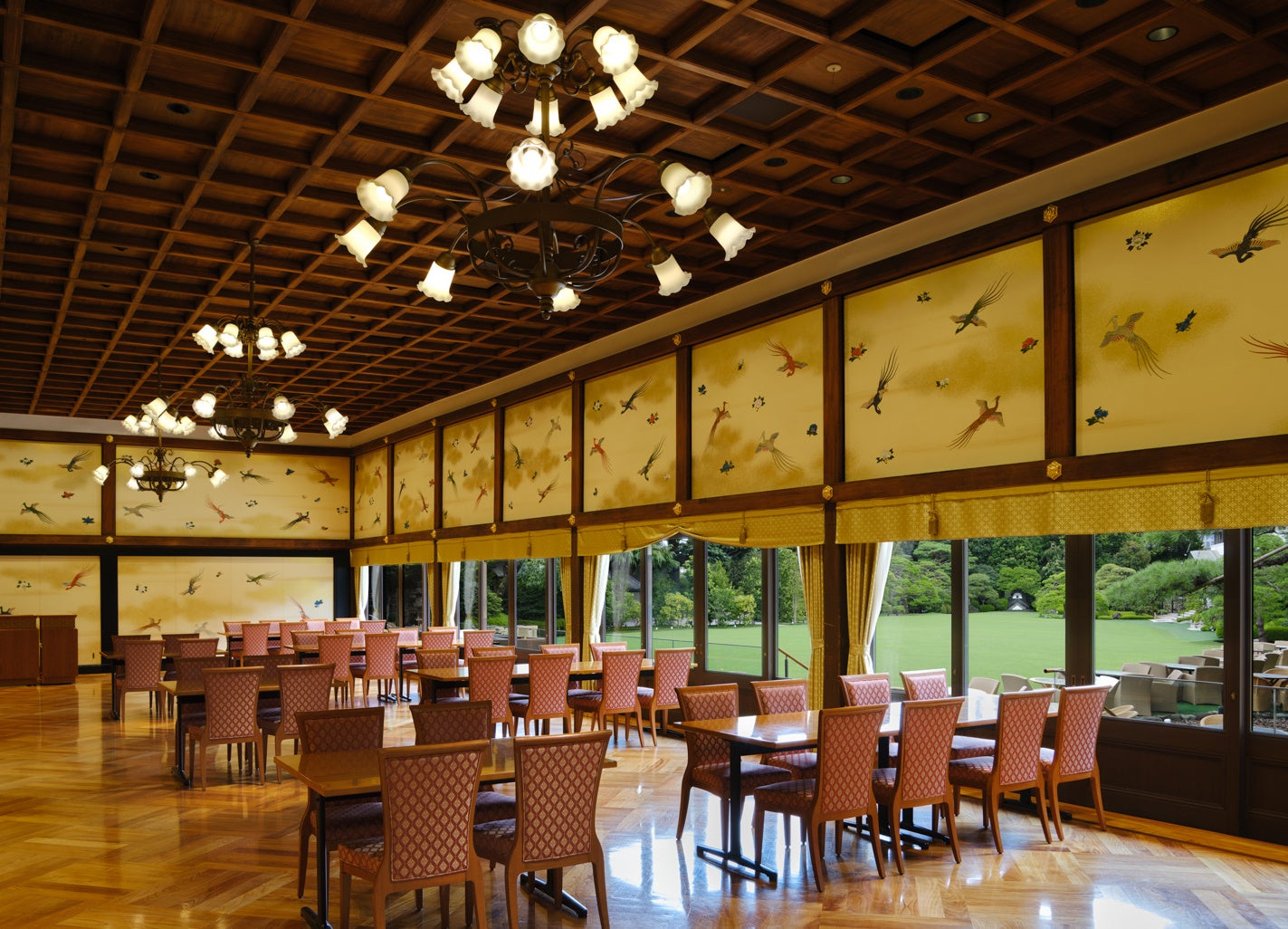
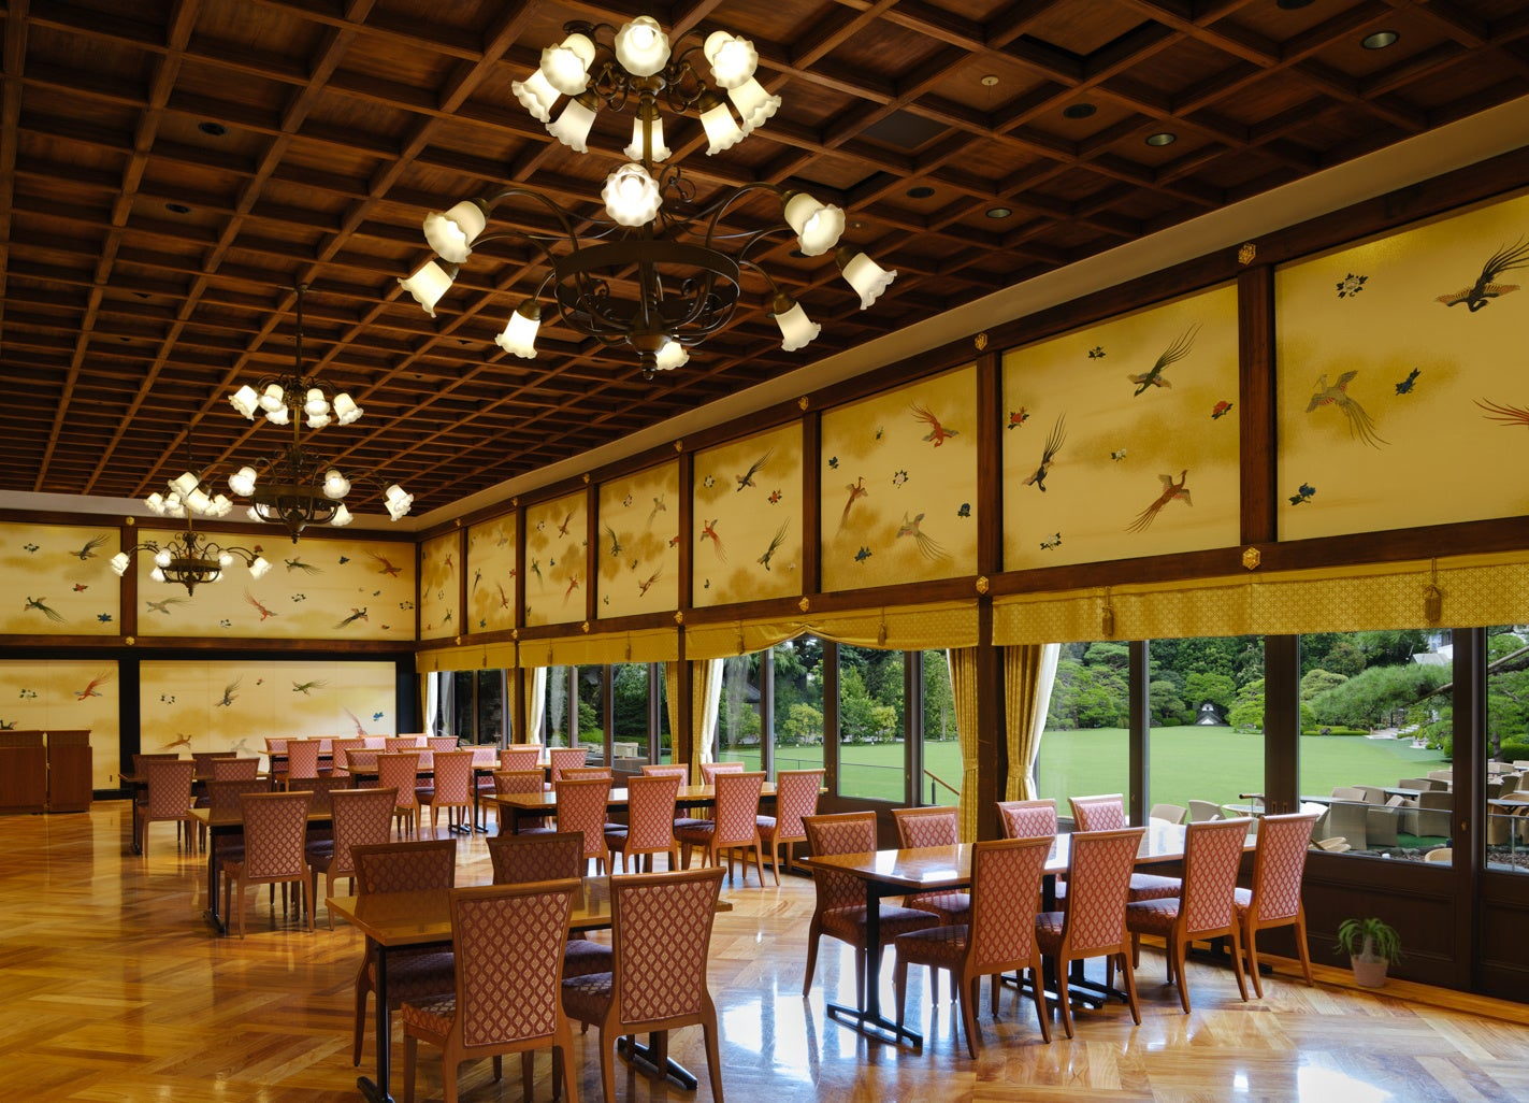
+ potted plant [1331,917,1414,989]
